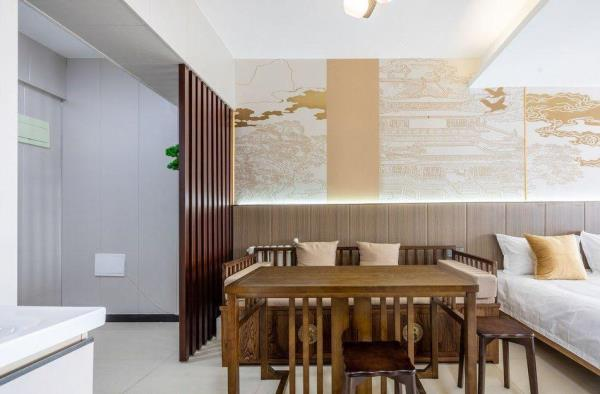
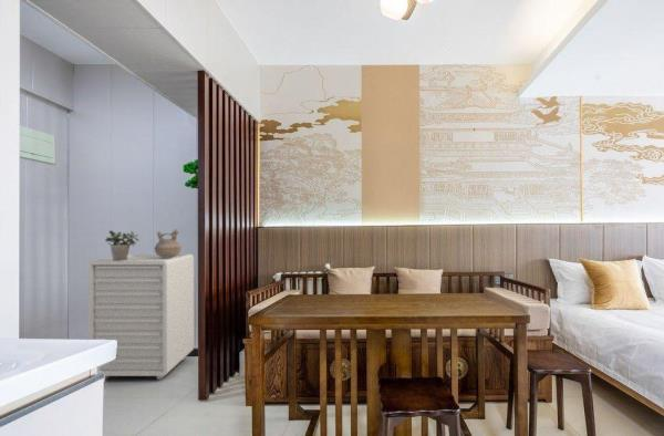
+ potted plant [104,229,141,260]
+ storage cabinet [87,253,195,381]
+ vessel [154,228,183,258]
